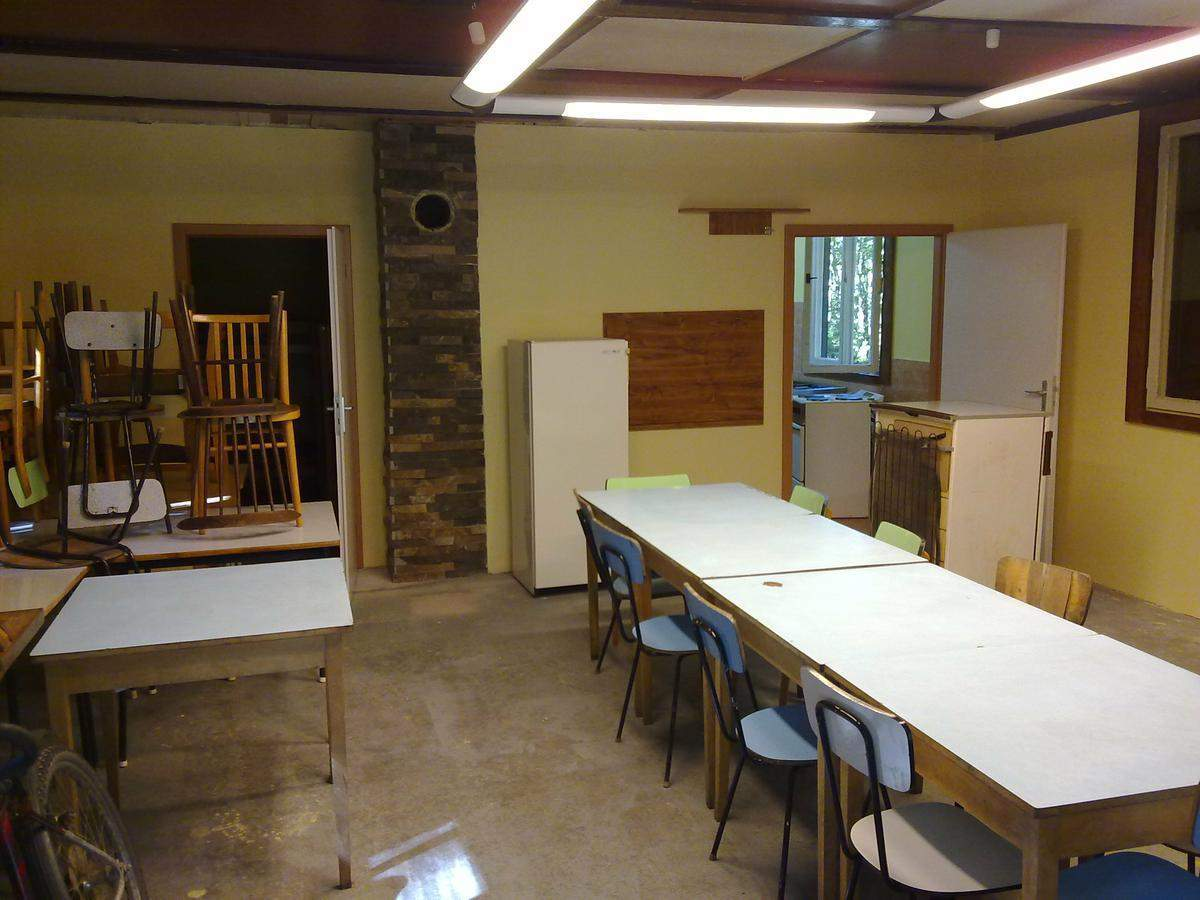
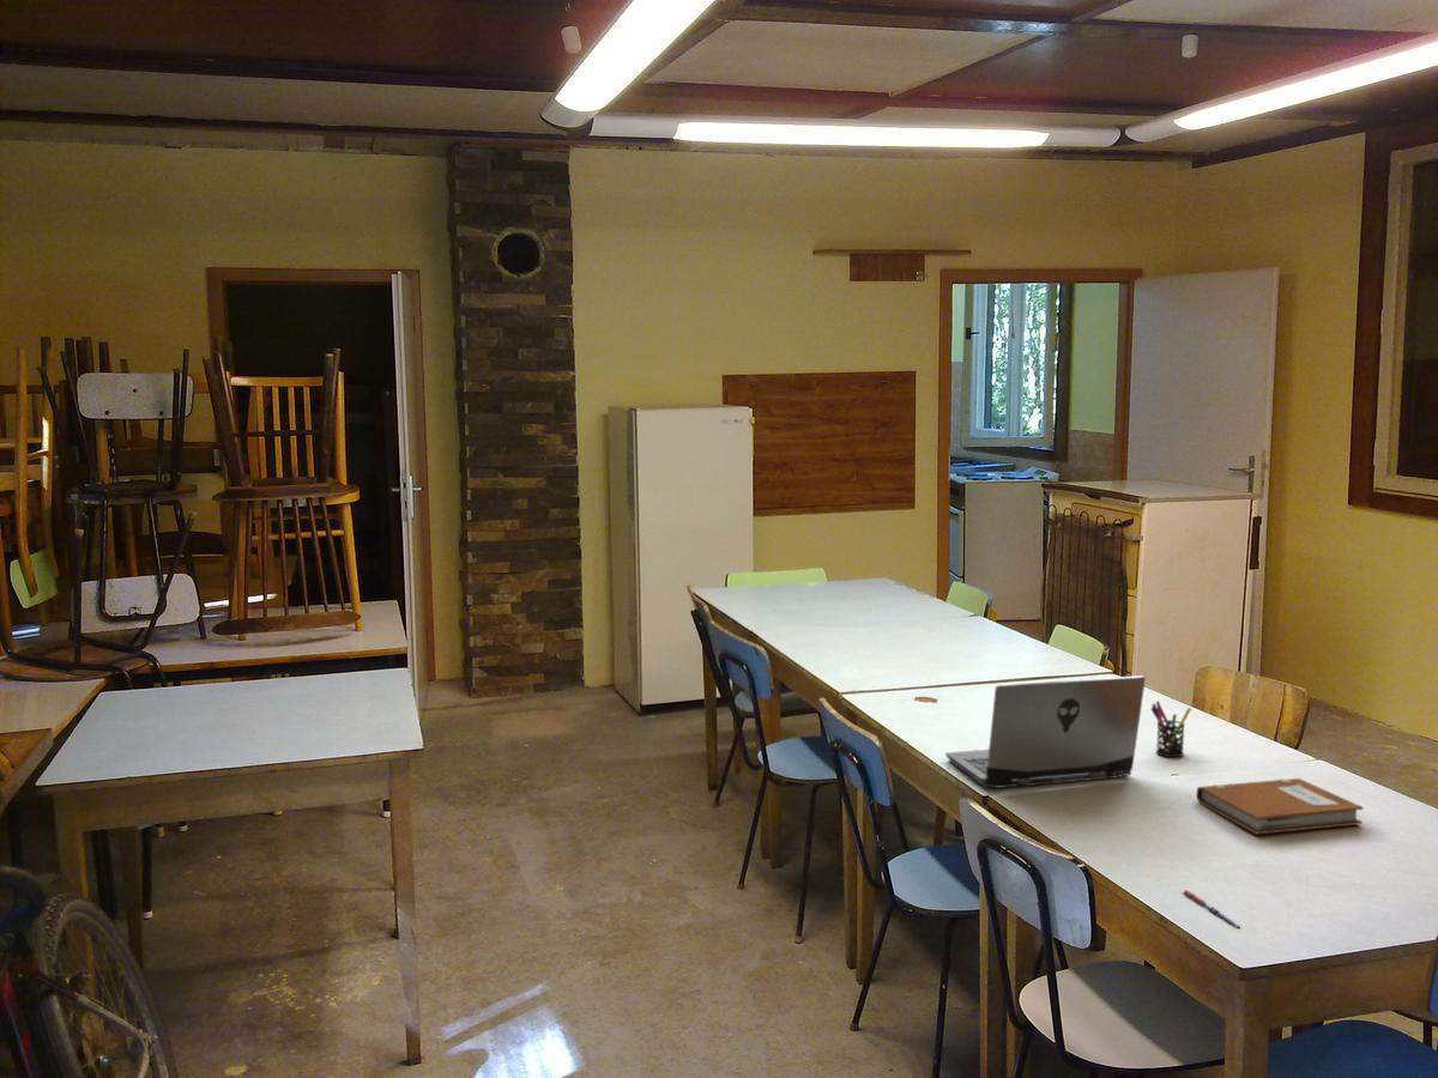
+ notebook [1196,777,1365,835]
+ pen [1182,889,1241,929]
+ laptop computer [944,674,1147,789]
+ pen holder [1149,700,1192,758]
